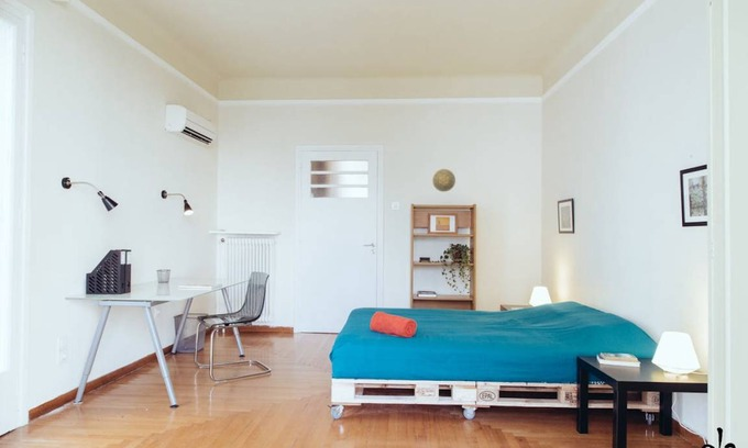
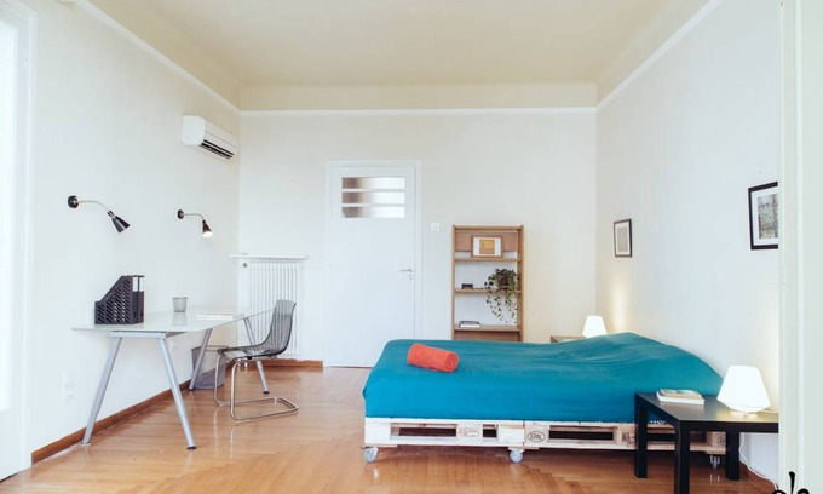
- decorative plate [431,168,457,192]
